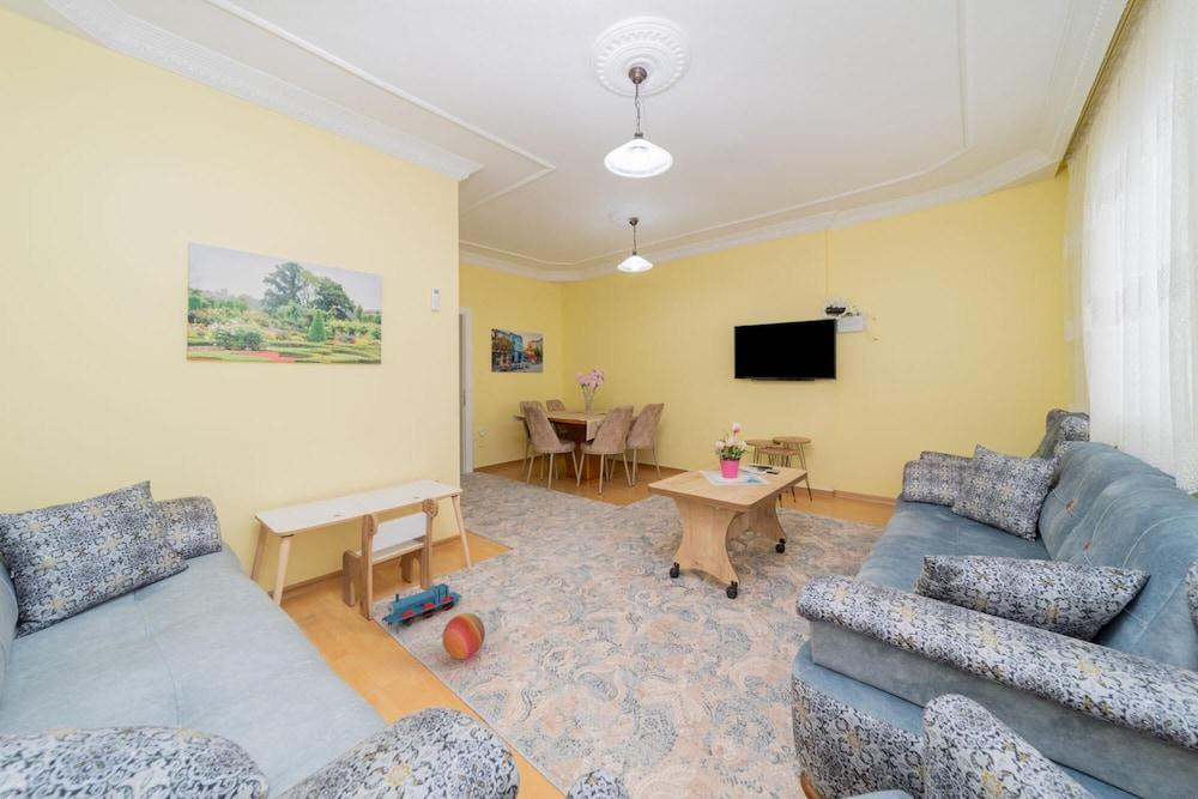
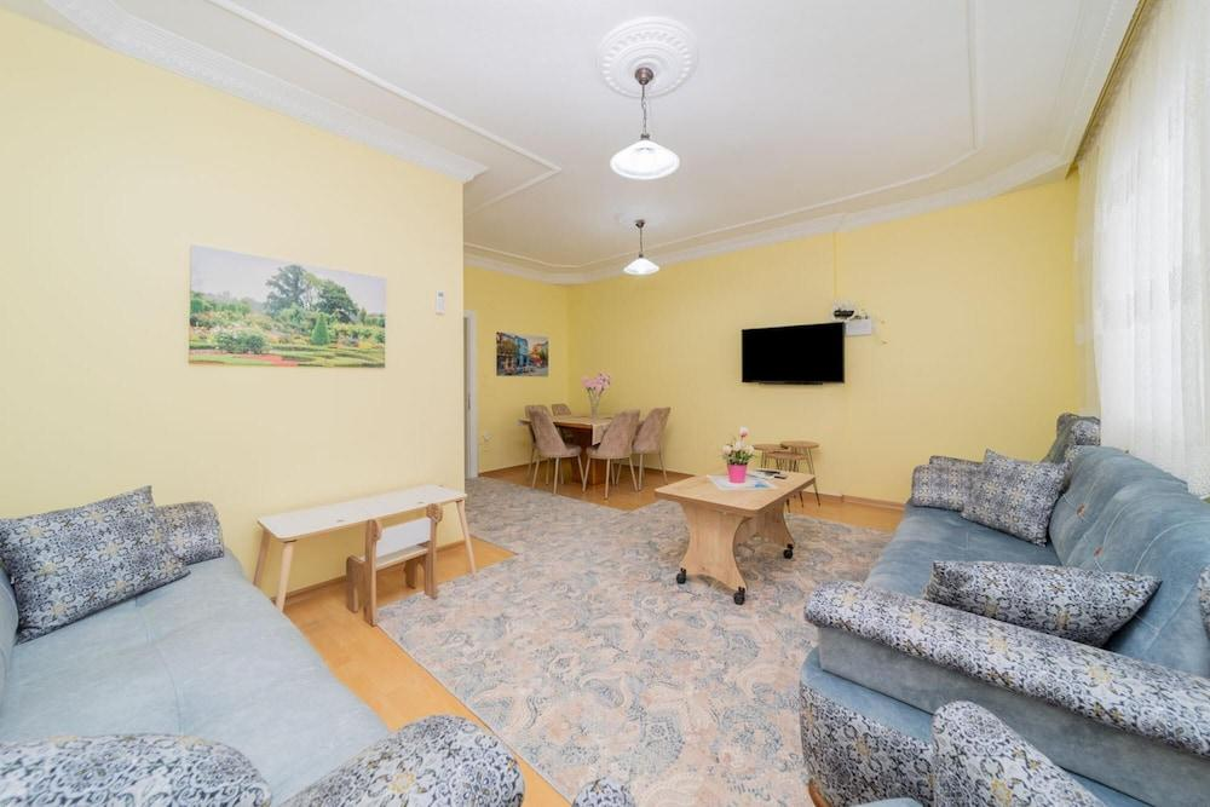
- ball [441,612,486,660]
- toy train [381,582,464,628]
